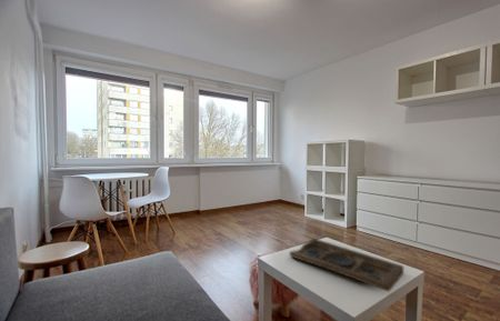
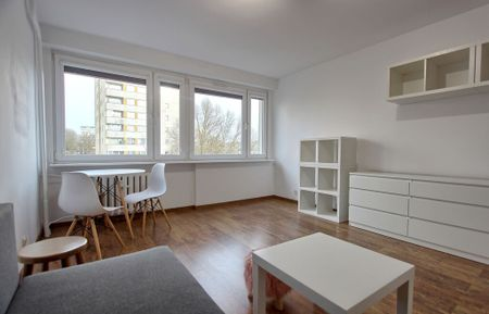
- decorative tray [288,238,404,292]
